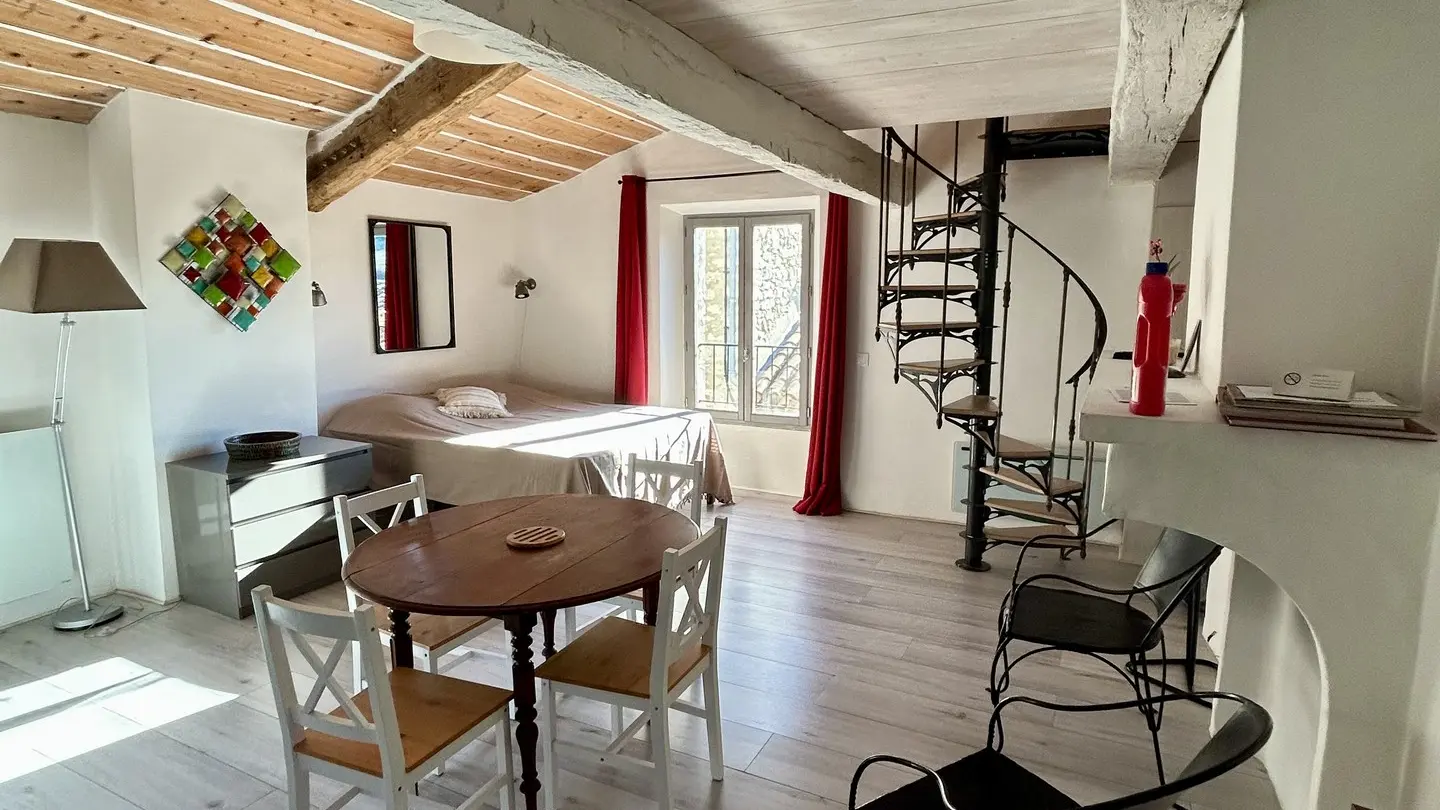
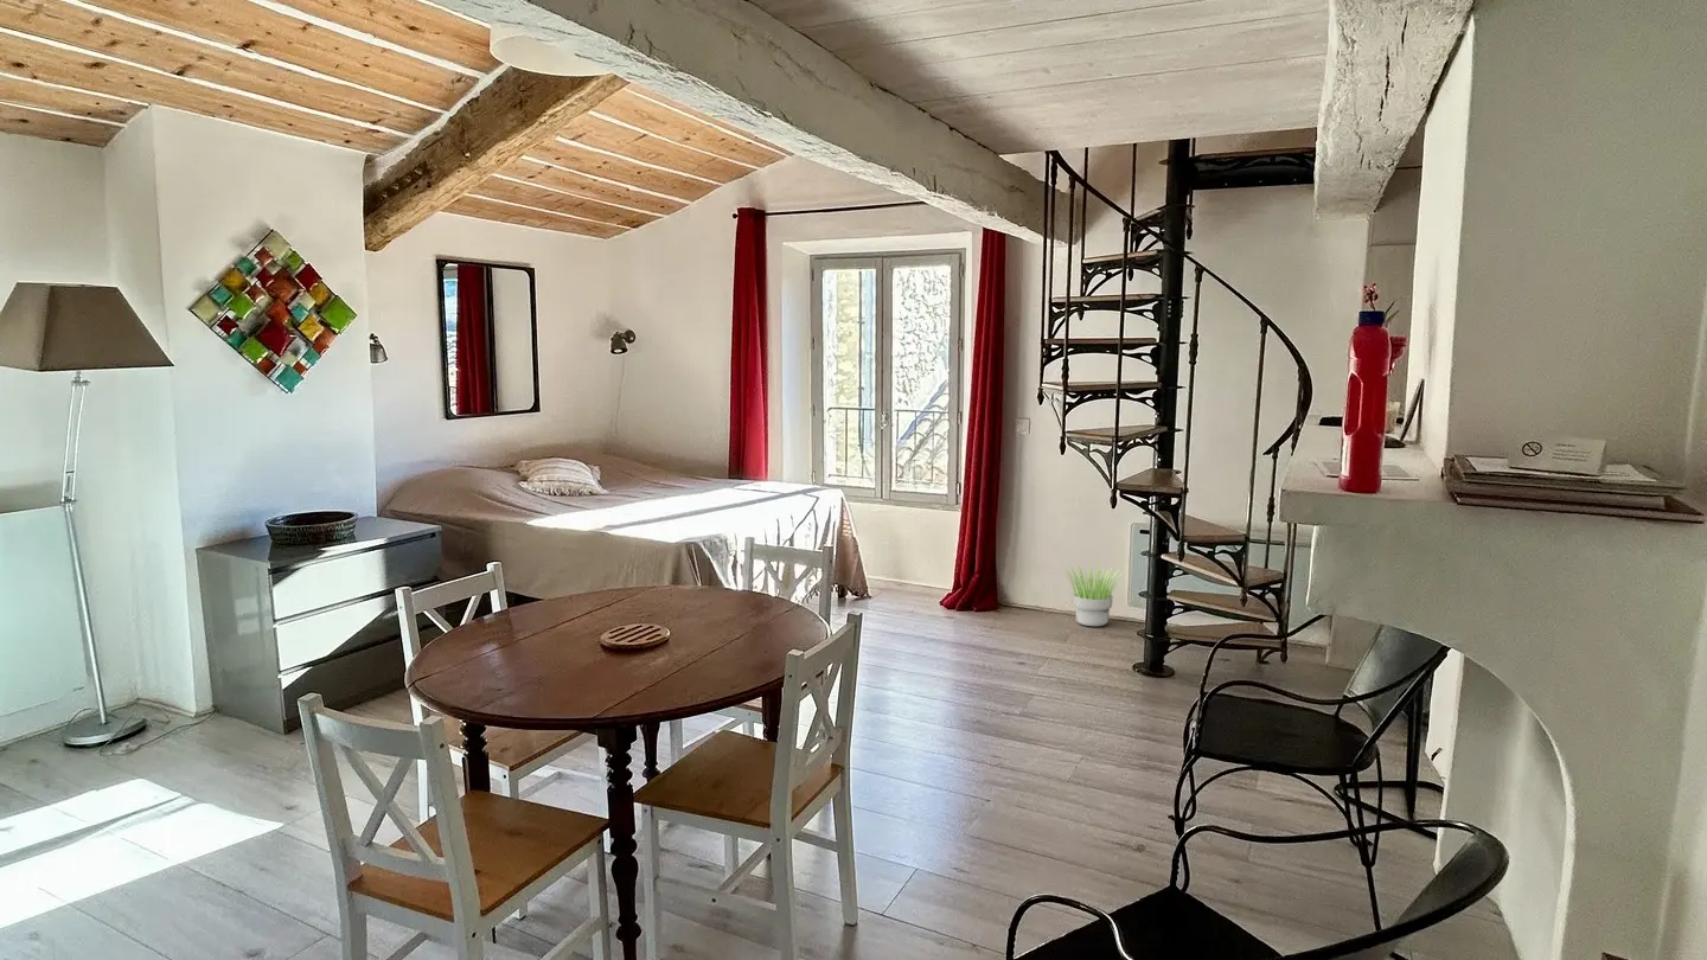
+ potted plant [1063,565,1125,627]
